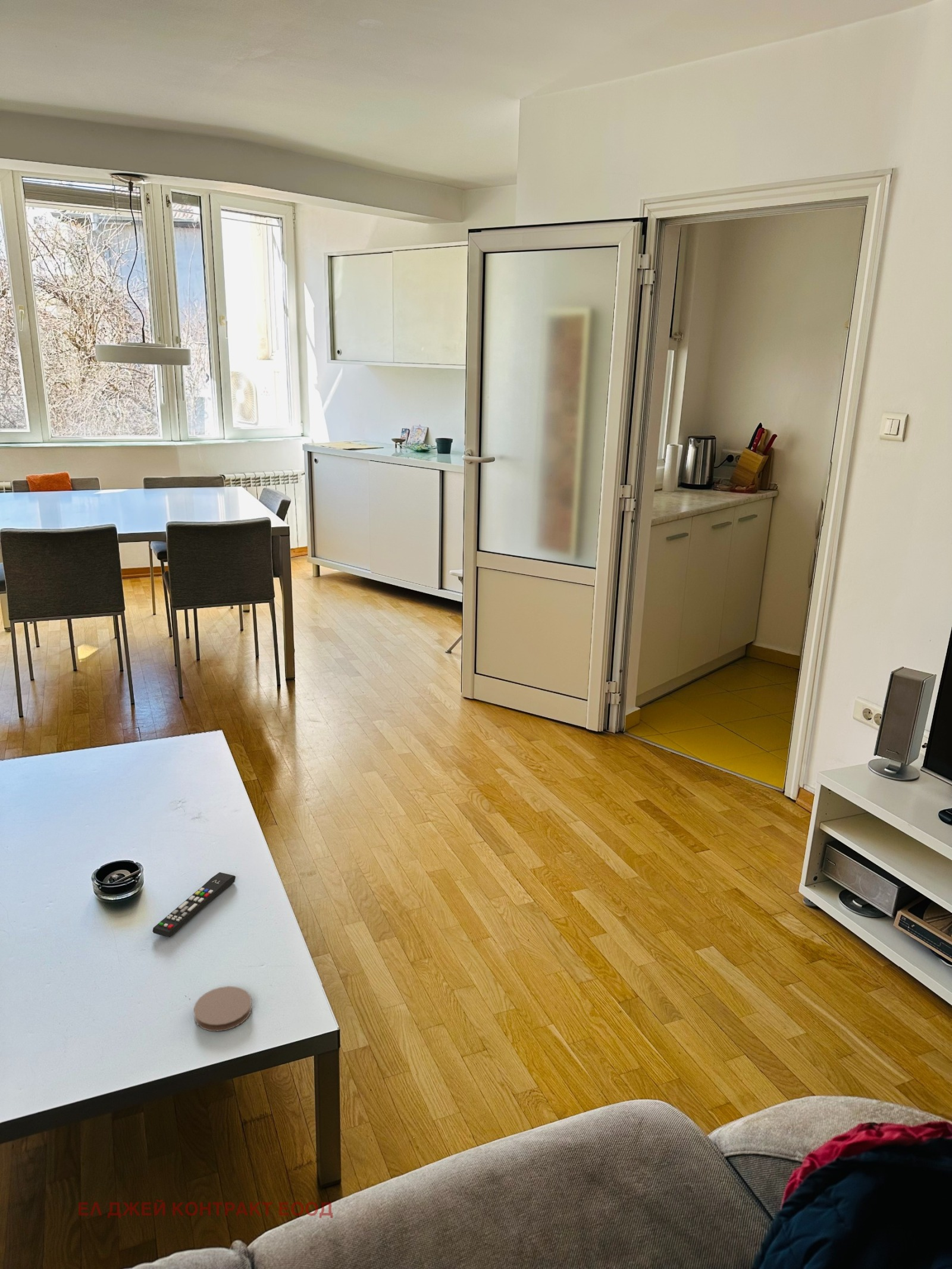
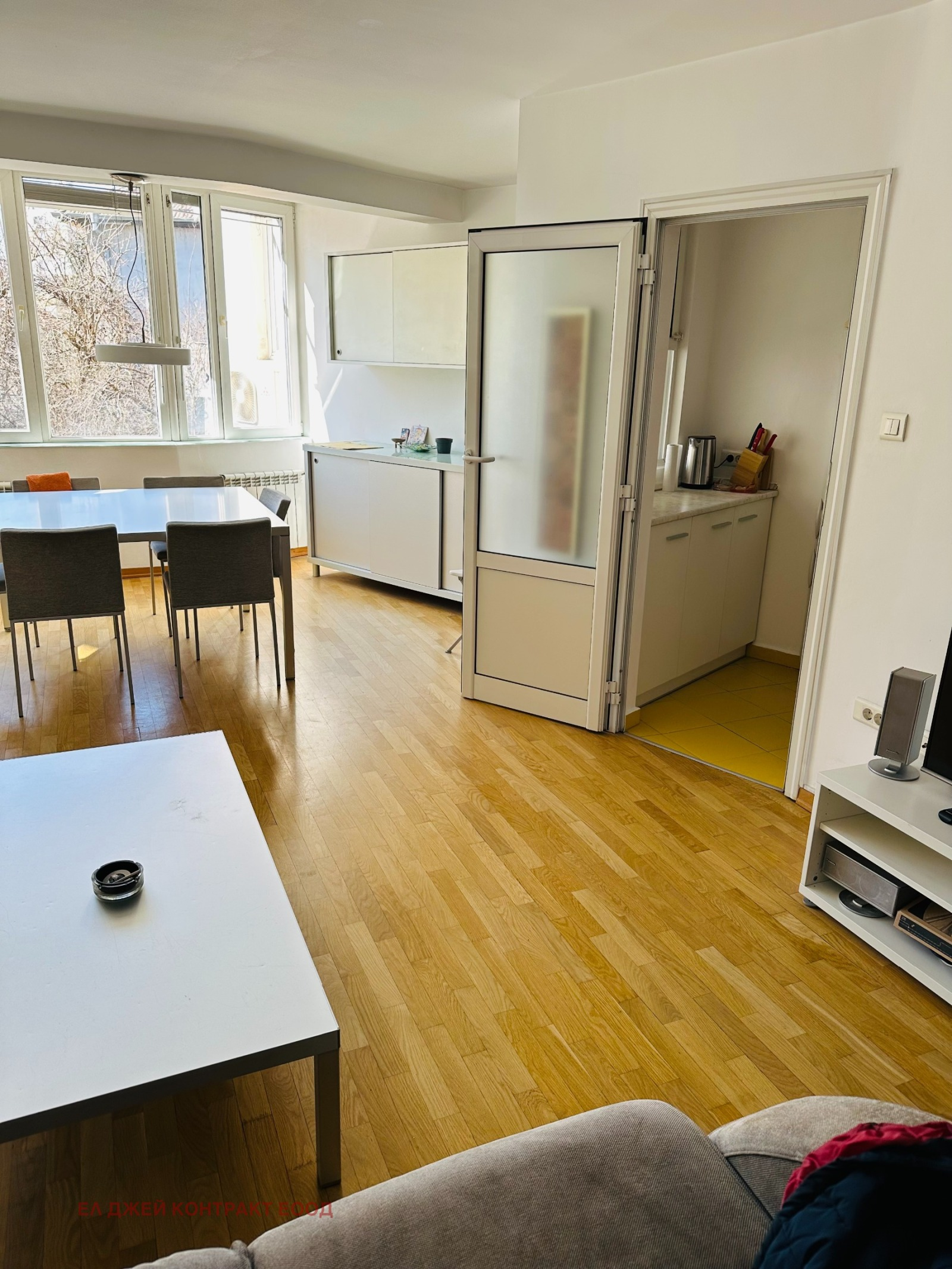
- coaster [193,986,252,1032]
- remote control [152,872,236,938]
